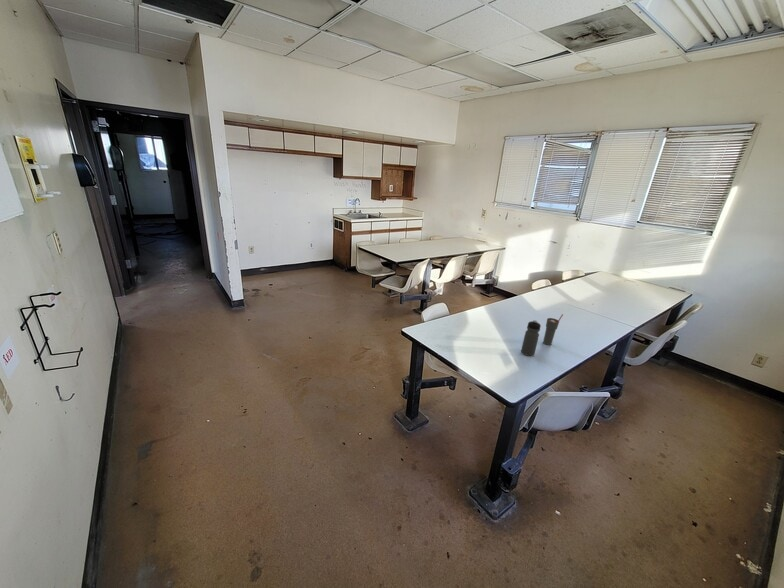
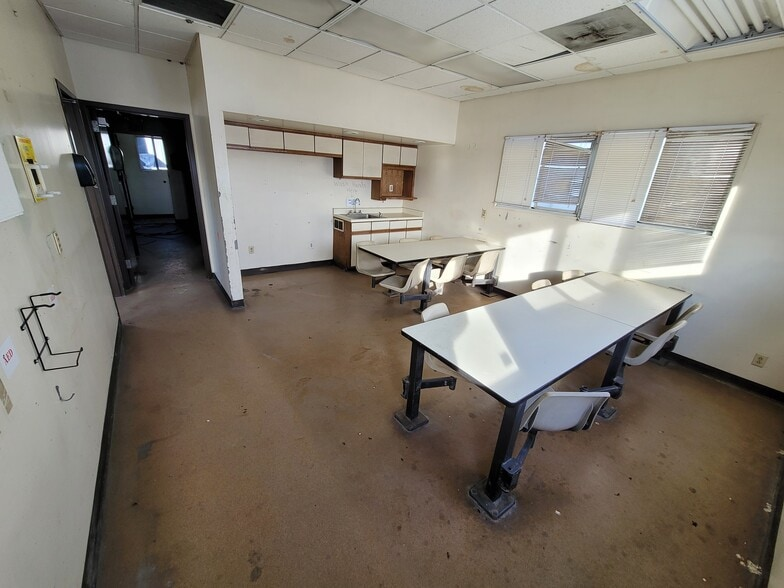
- cup [542,313,564,346]
- water bottle [520,319,542,357]
